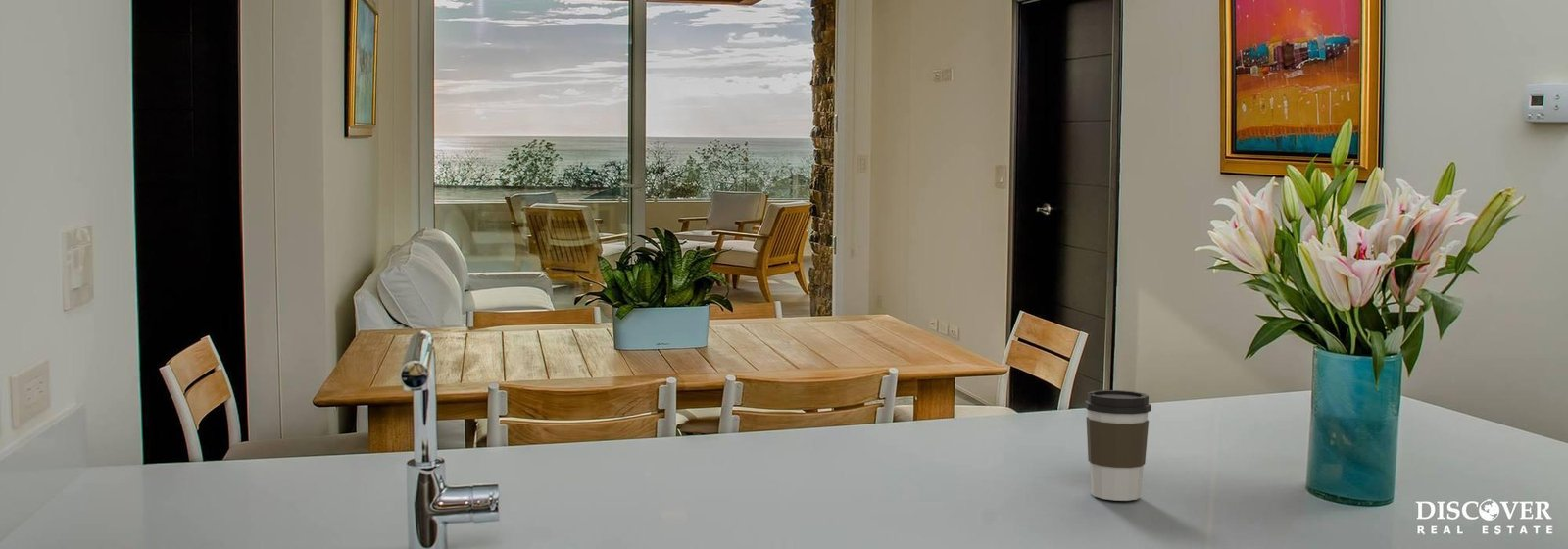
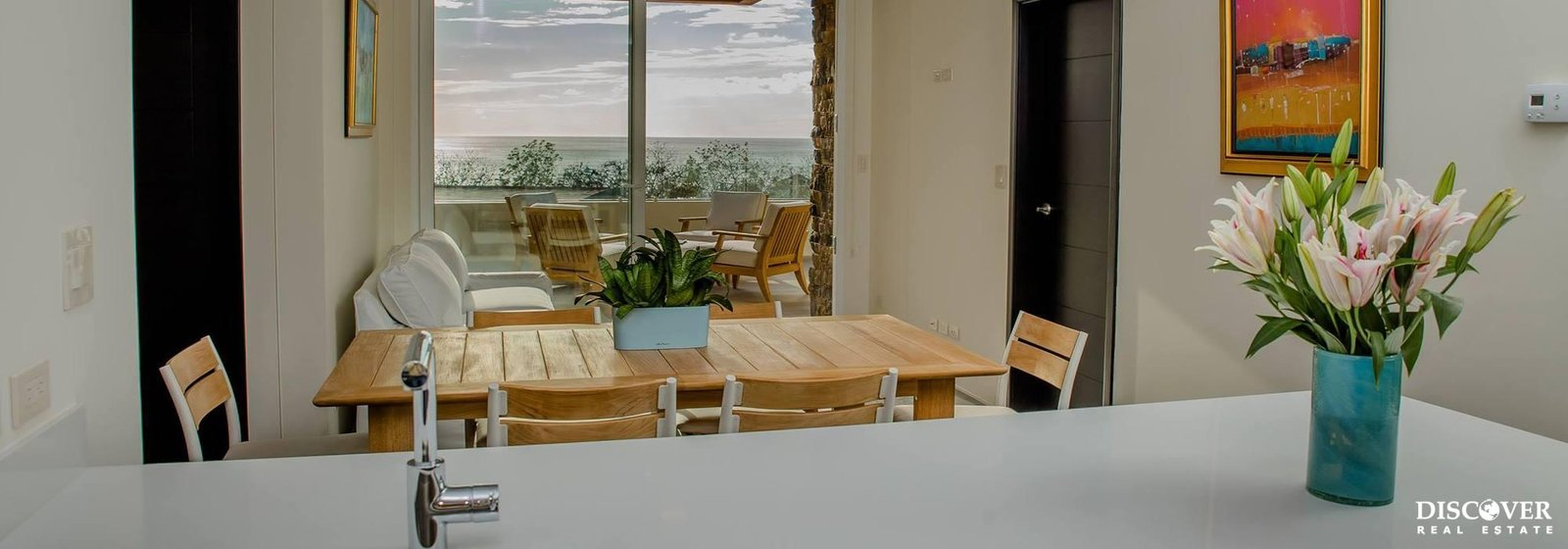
- coffee cup [1084,389,1152,502]
